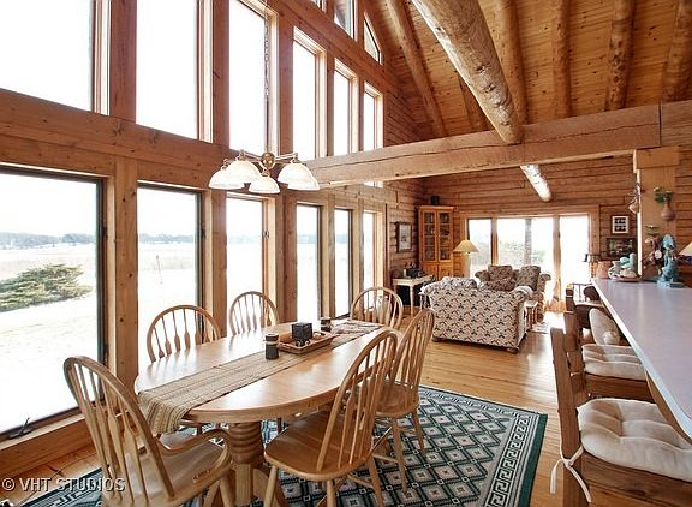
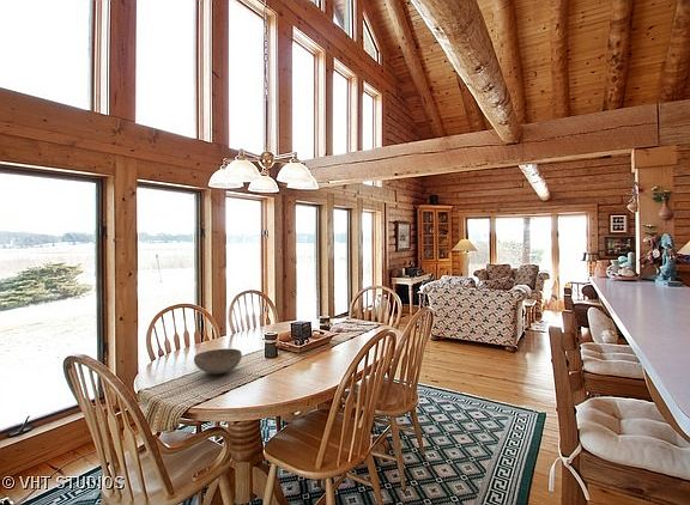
+ bowl [193,348,243,375]
